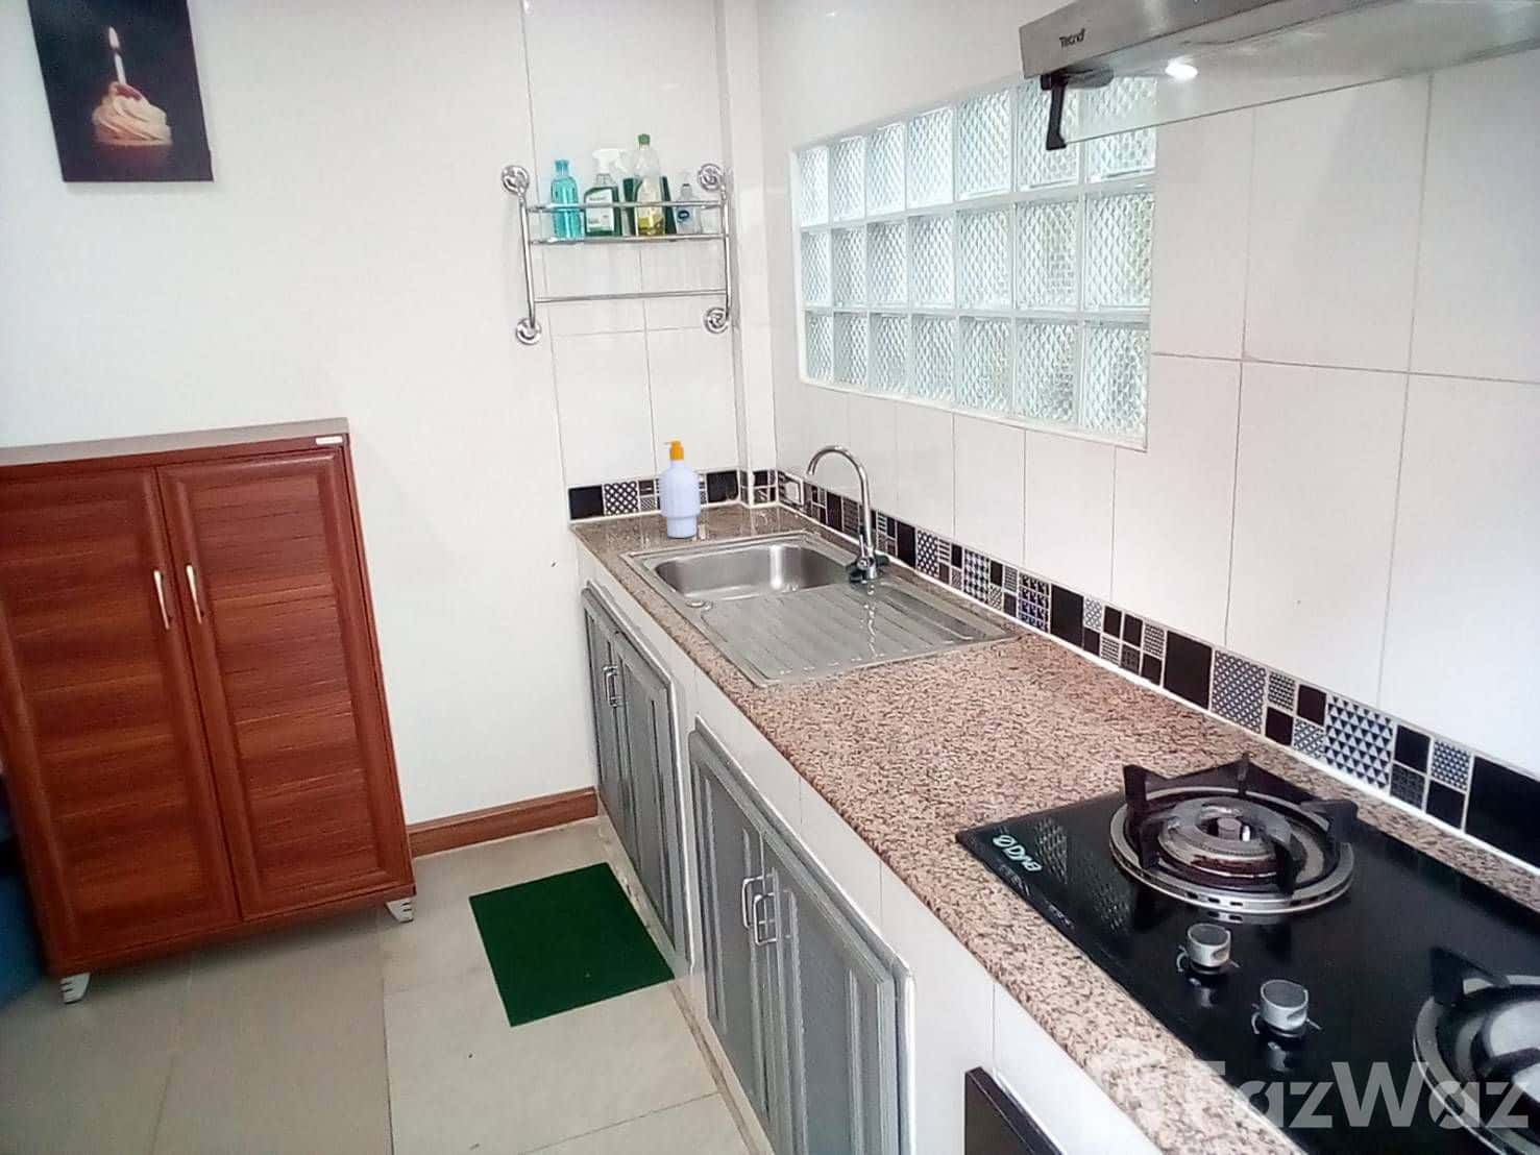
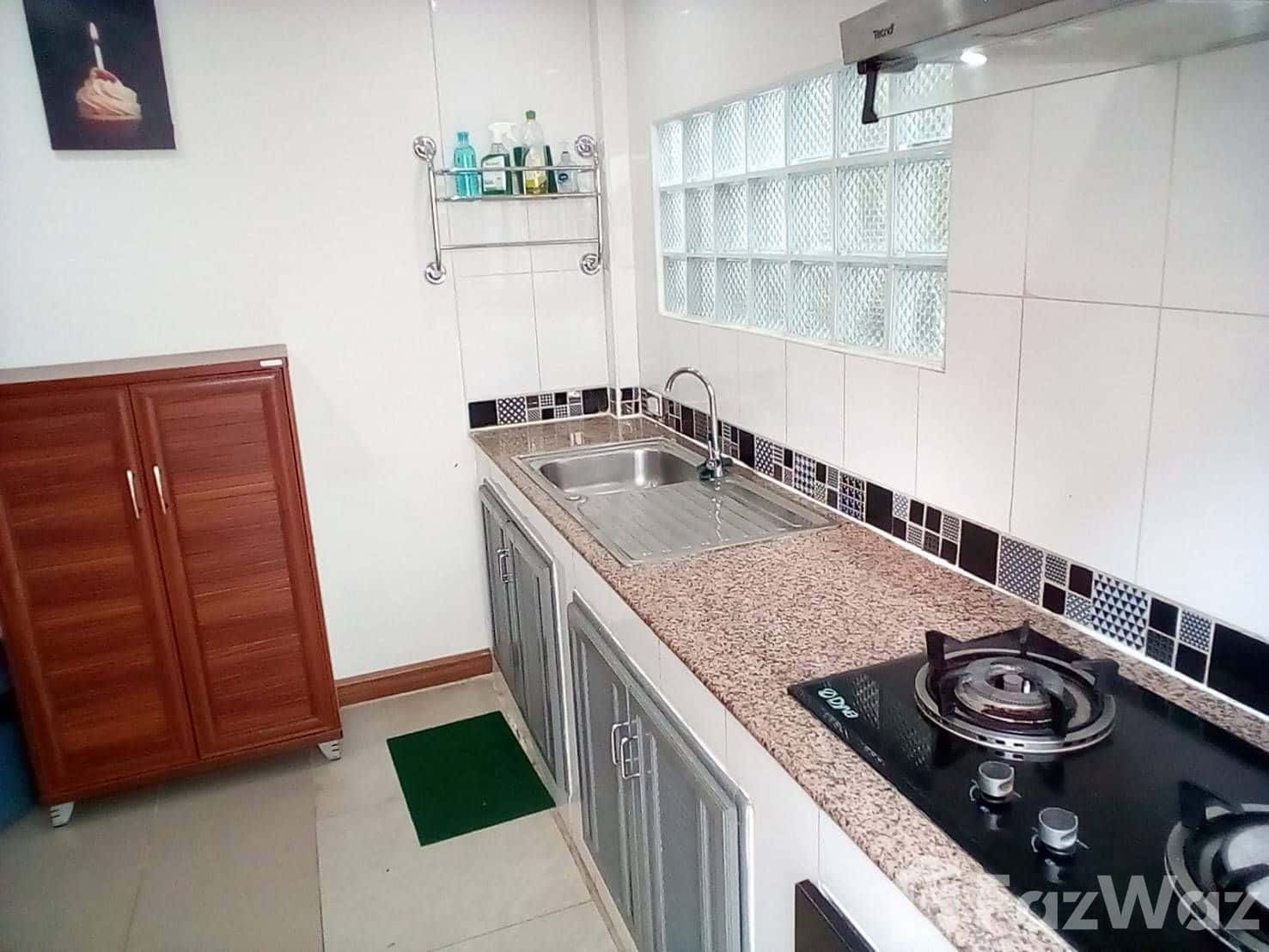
- soap bottle [658,440,701,539]
